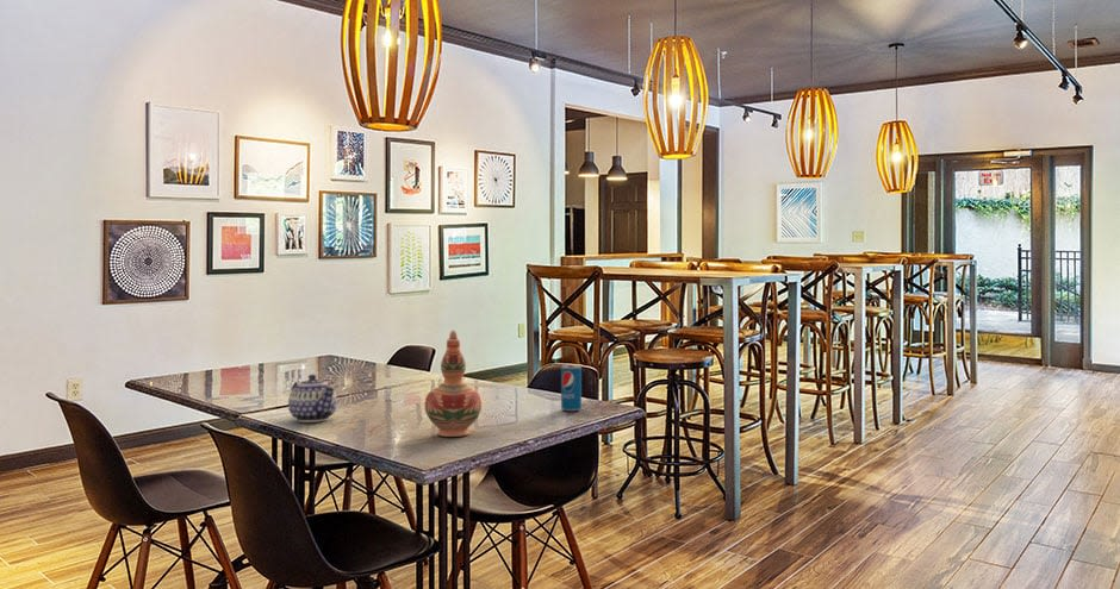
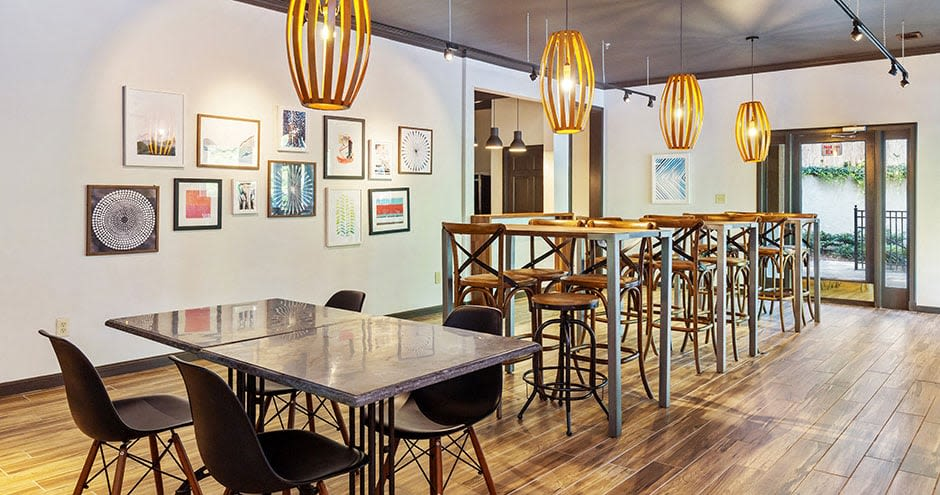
- teapot [287,374,338,424]
- decorative vase [423,330,483,438]
- beverage can [560,364,583,412]
